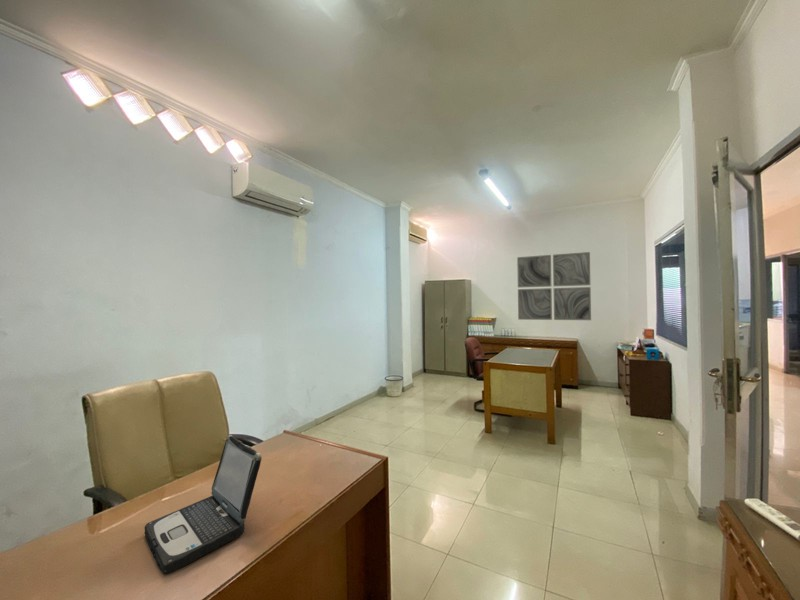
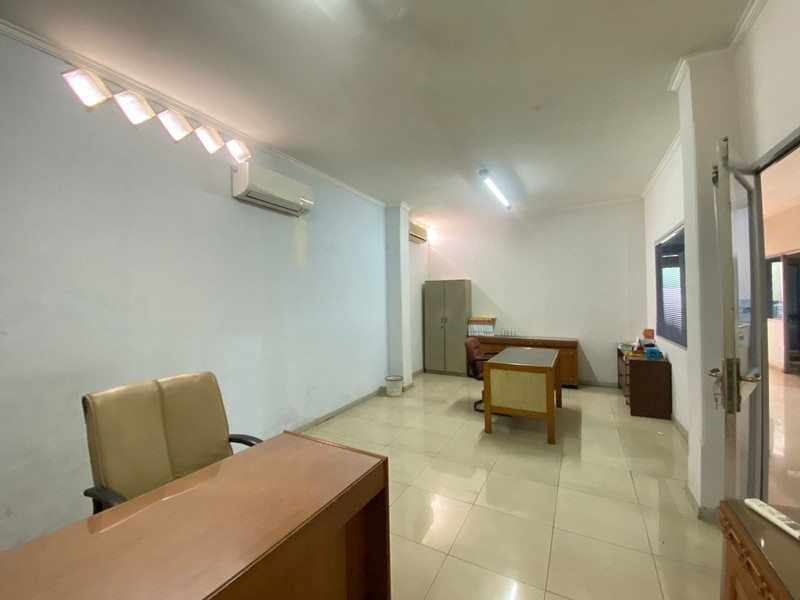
- wall art [516,251,592,321]
- laptop [144,434,263,576]
